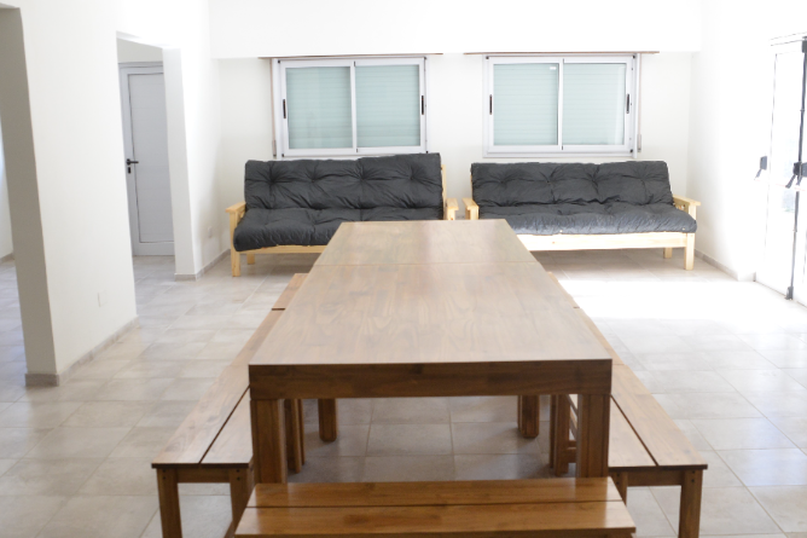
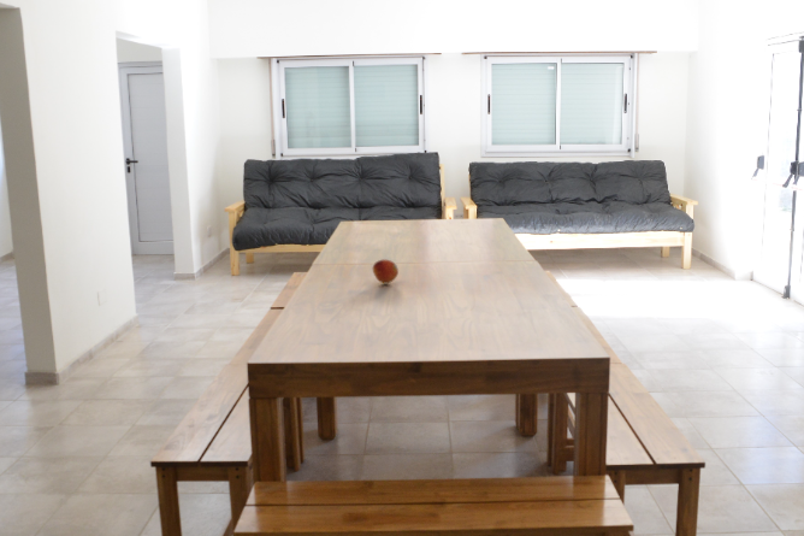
+ fruit [372,258,400,285]
